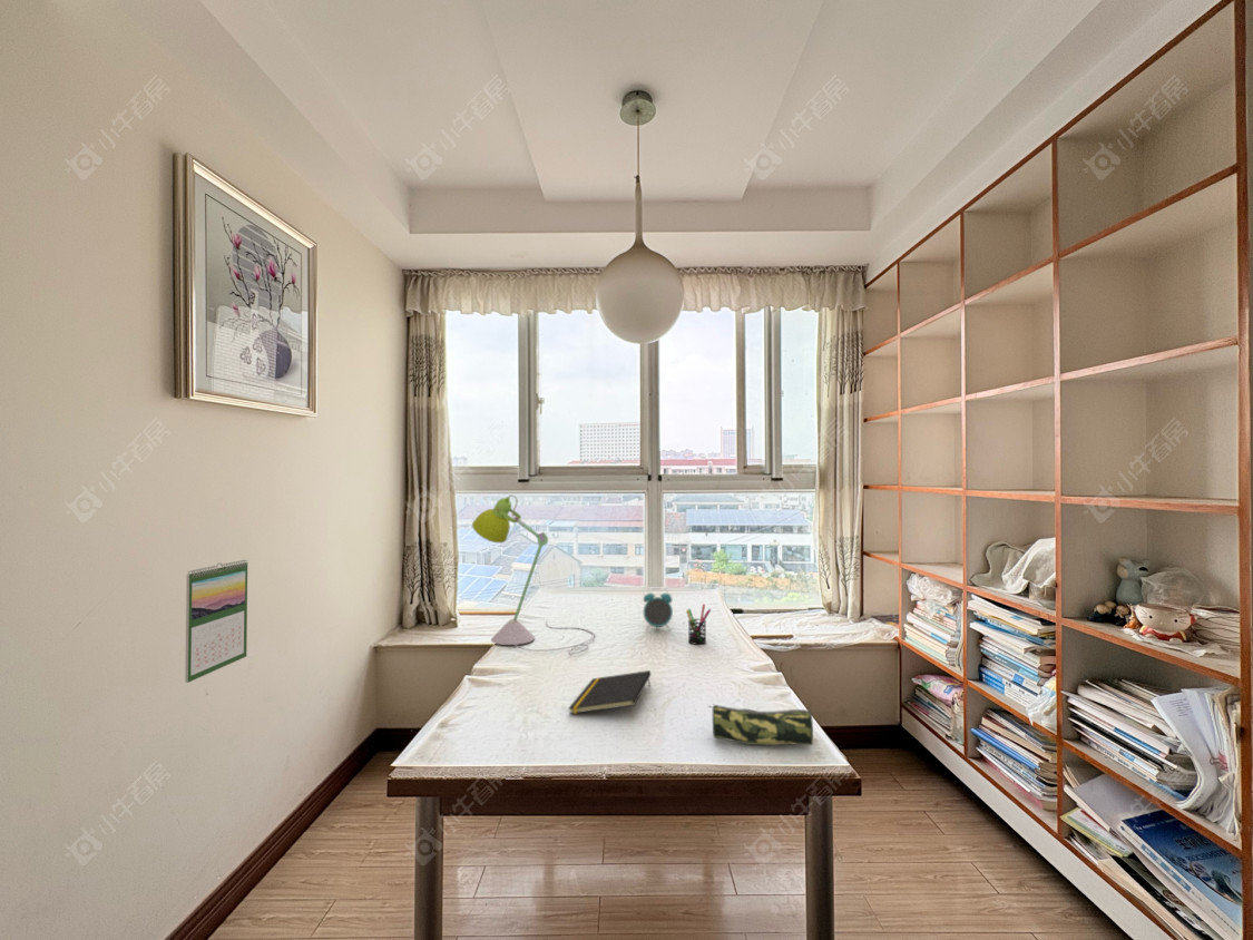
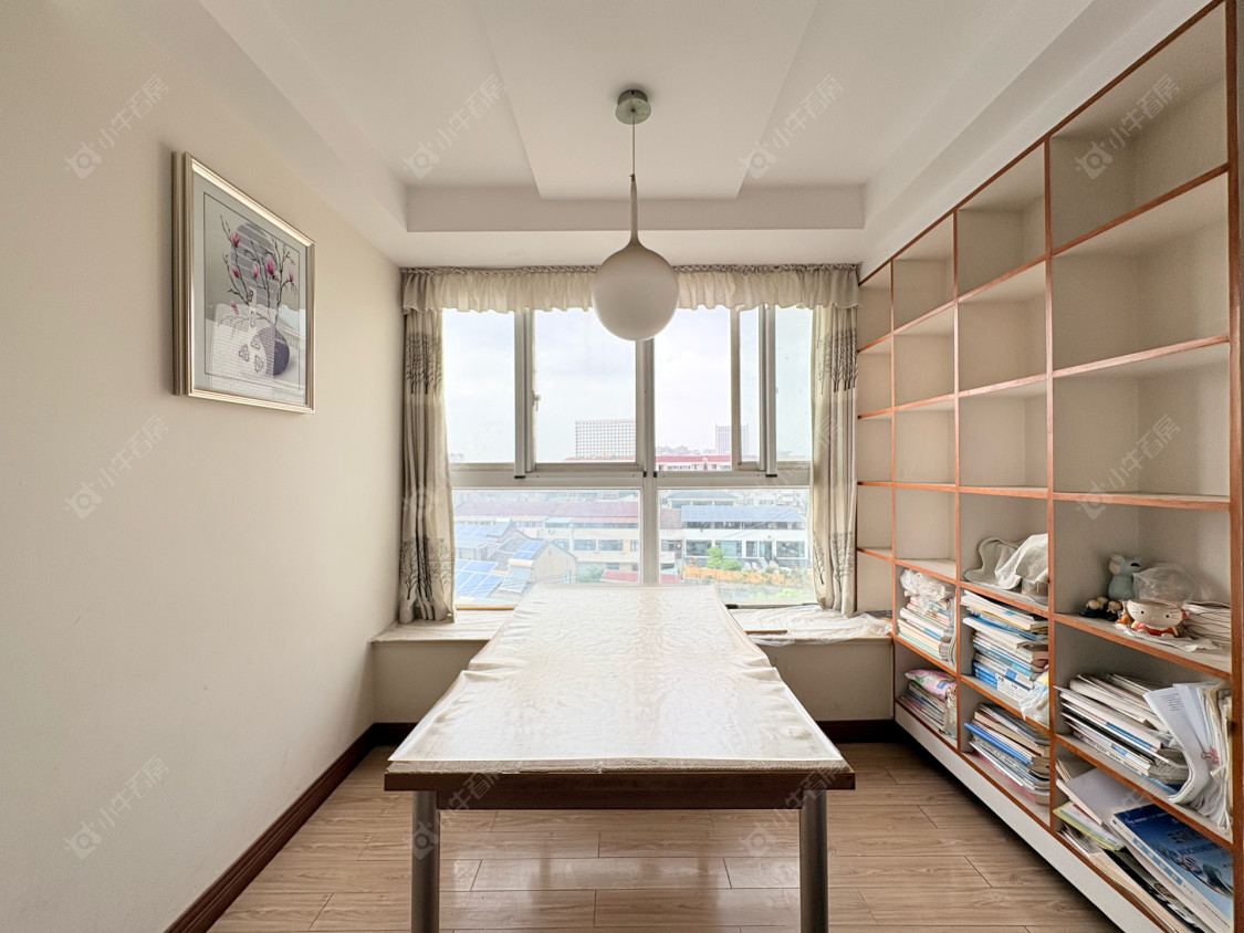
- calendar [184,559,248,684]
- alarm clock [643,586,674,631]
- notepad [567,669,652,715]
- pencil case [707,704,814,746]
- pen holder [685,603,712,645]
- desk lamp [471,493,596,656]
